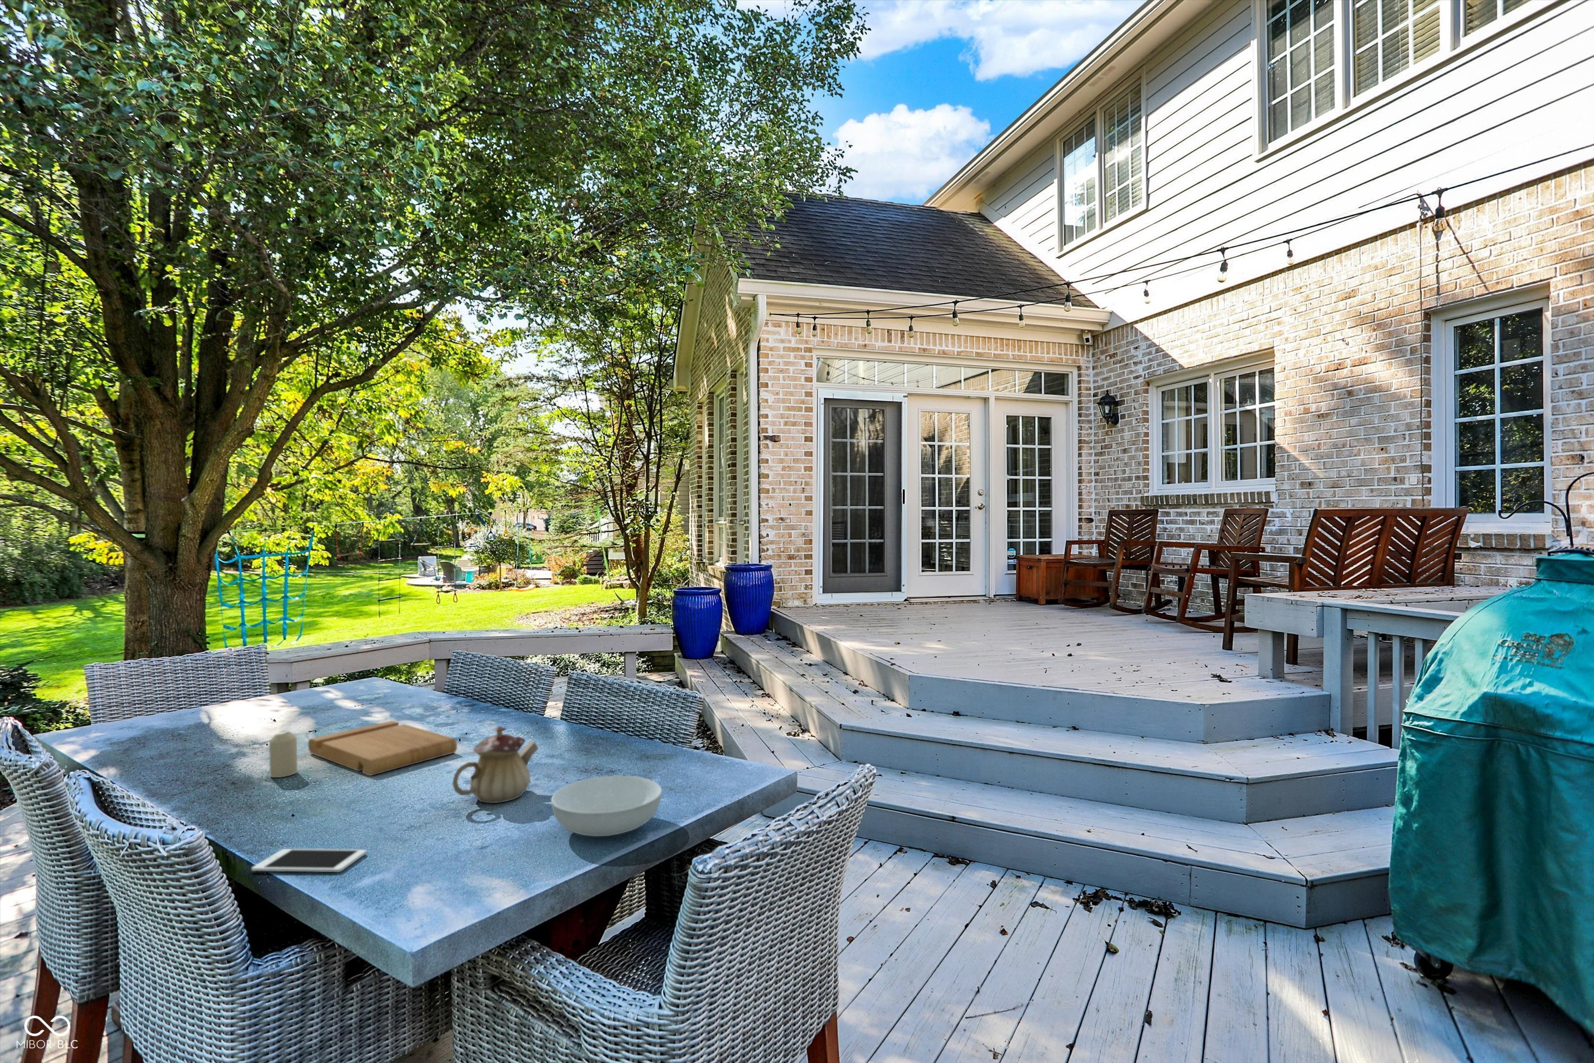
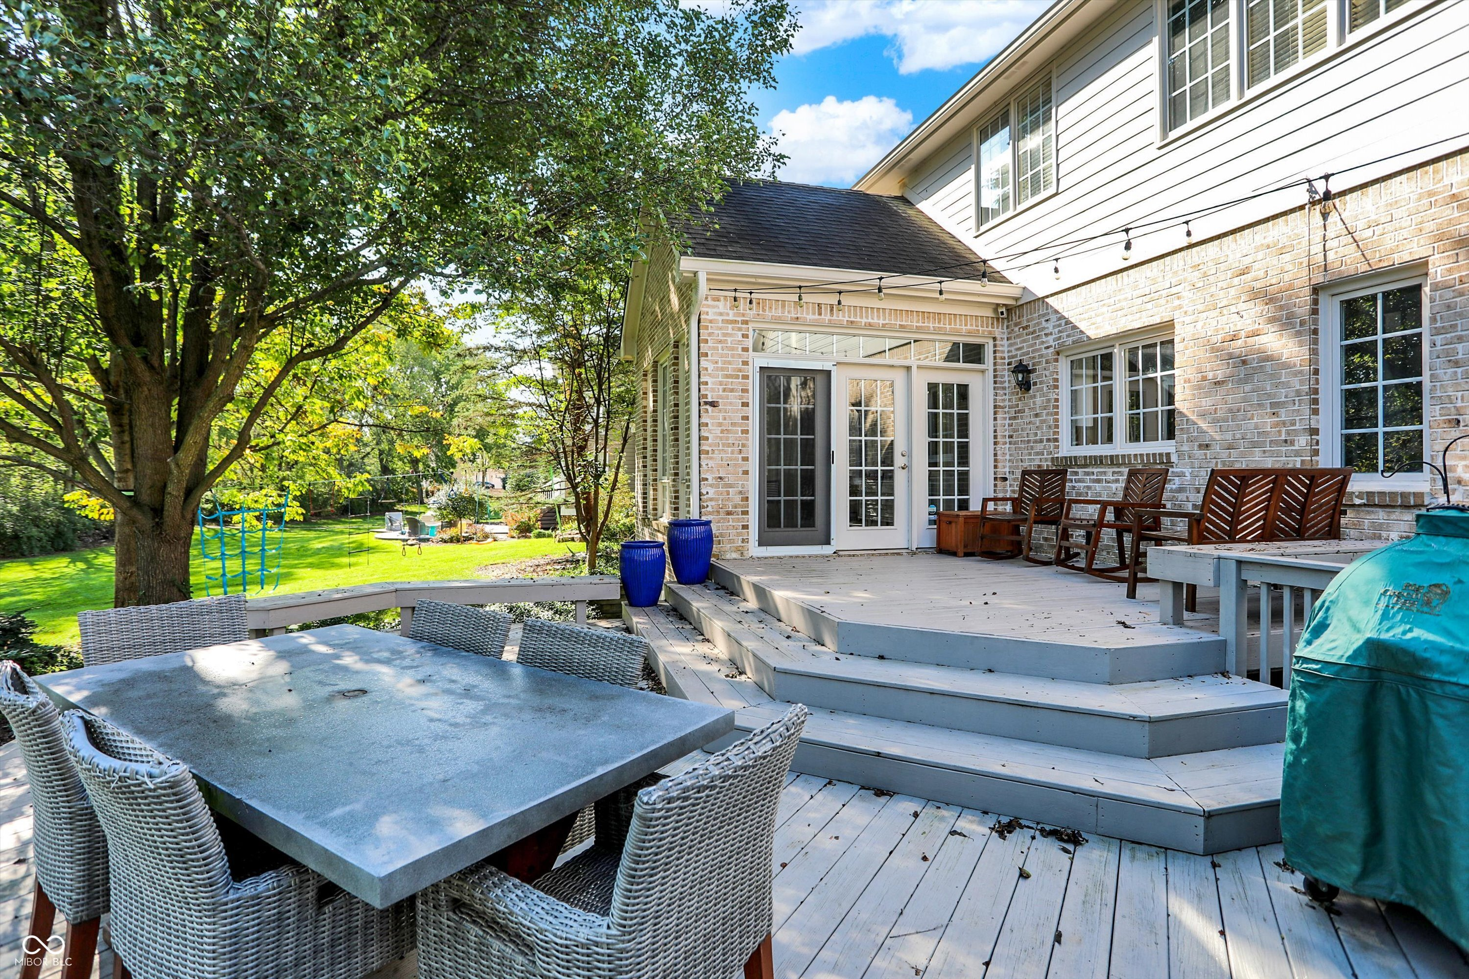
- teapot [452,726,540,803]
- serving bowl [550,776,663,838]
- candle [269,731,298,778]
- cutting board [307,720,458,777]
- cell phone [251,848,368,873]
